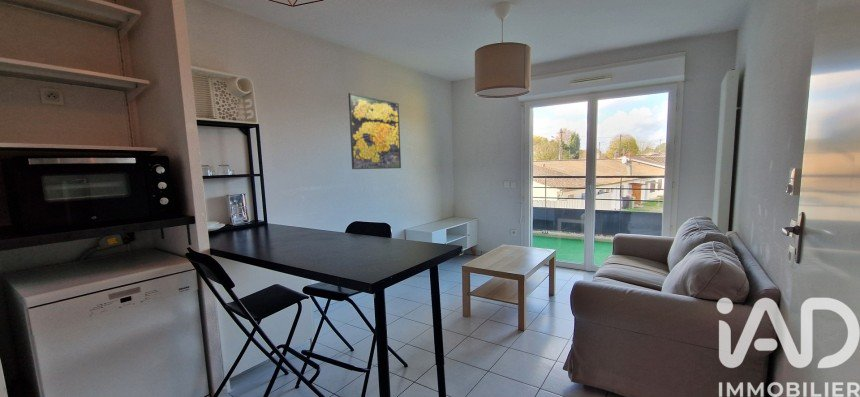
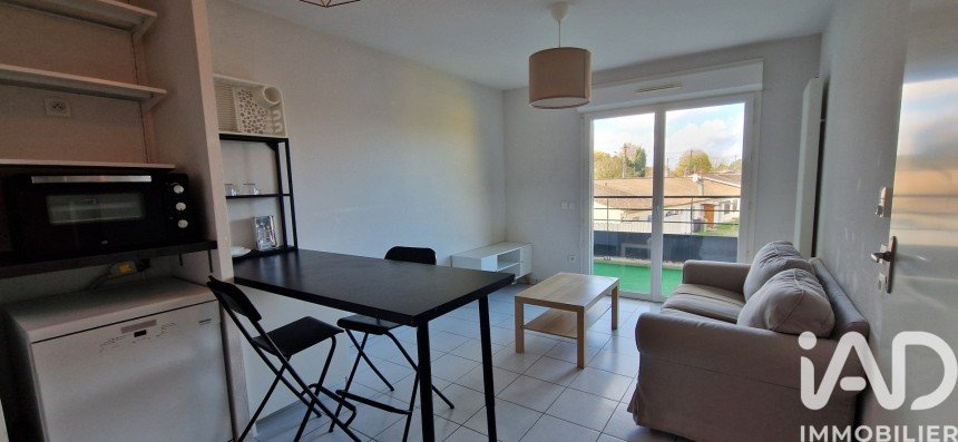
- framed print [347,92,402,170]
